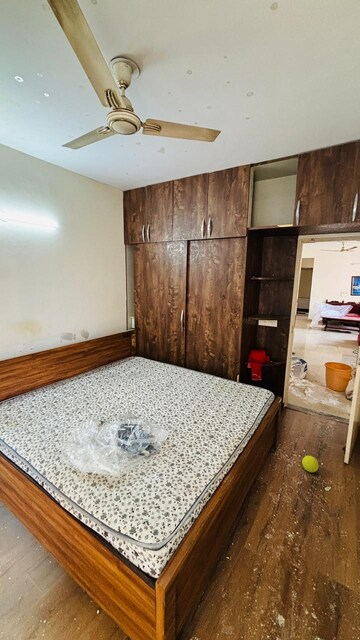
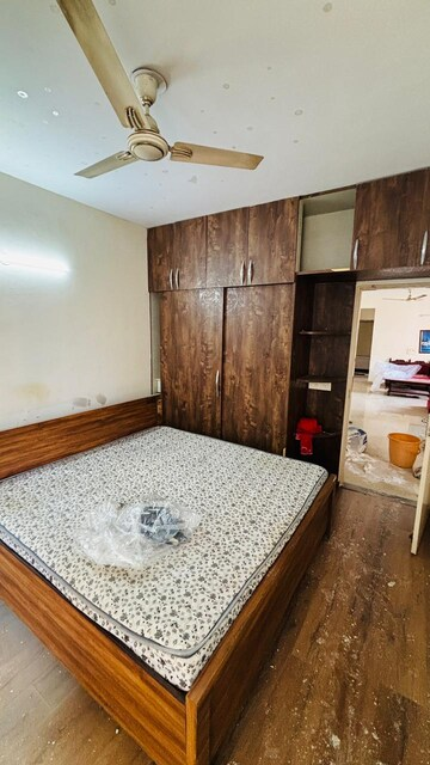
- ball [301,455,319,473]
